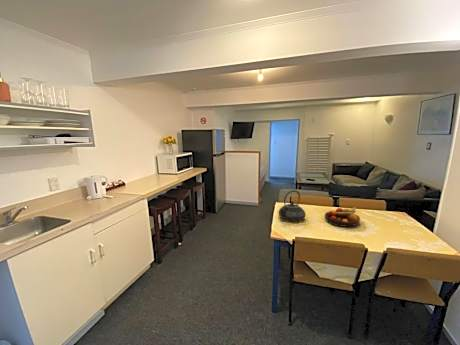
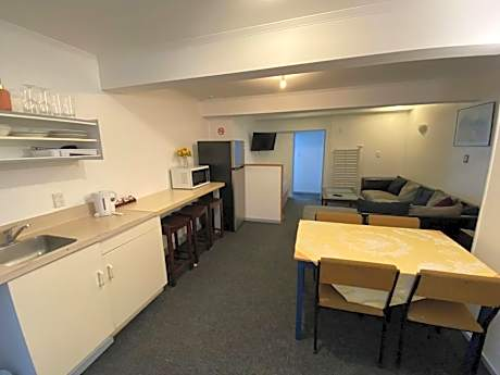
- teapot [277,189,307,222]
- fruit bowl [324,206,361,228]
